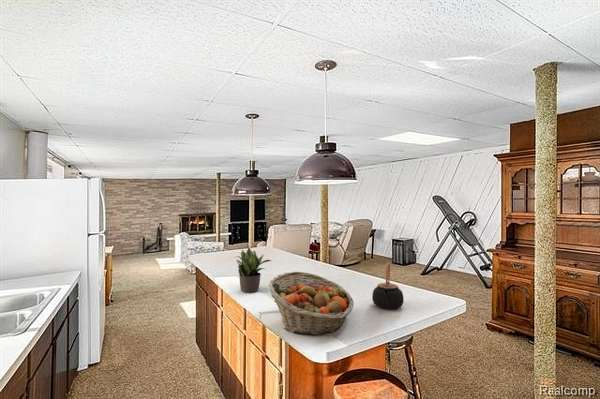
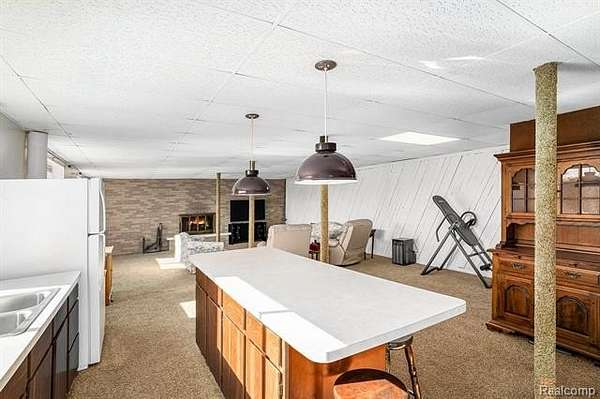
- teapot [371,261,405,311]
- potted plant [233,246,272,294]
- fruit basket [267,271,355,336]
